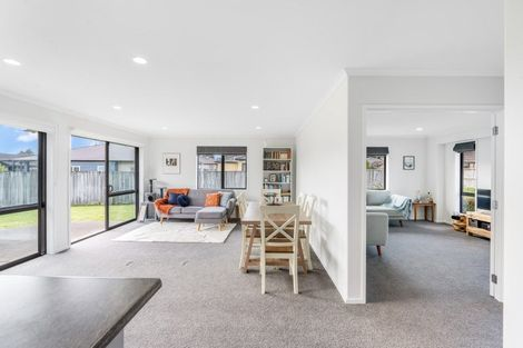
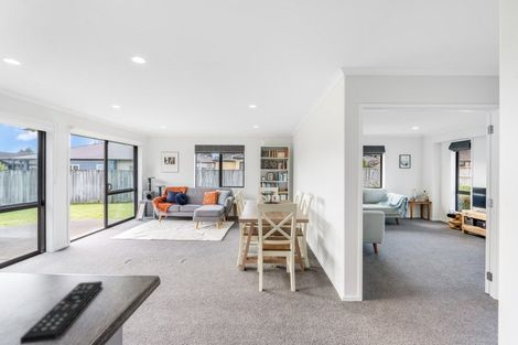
+ remote control [19,280,104,345]
